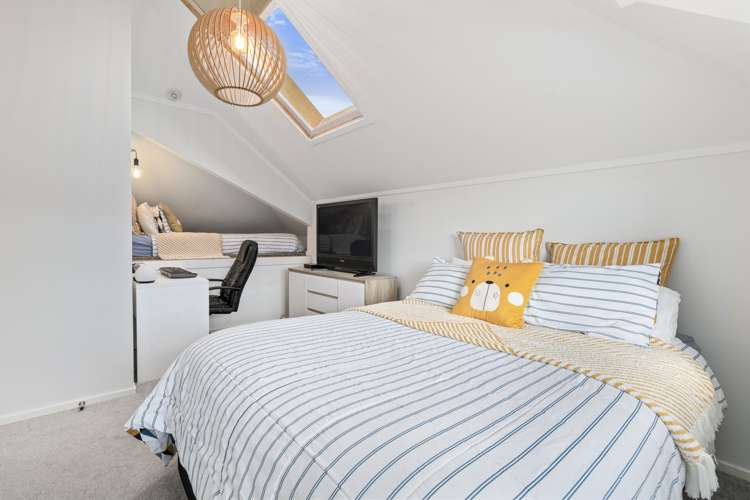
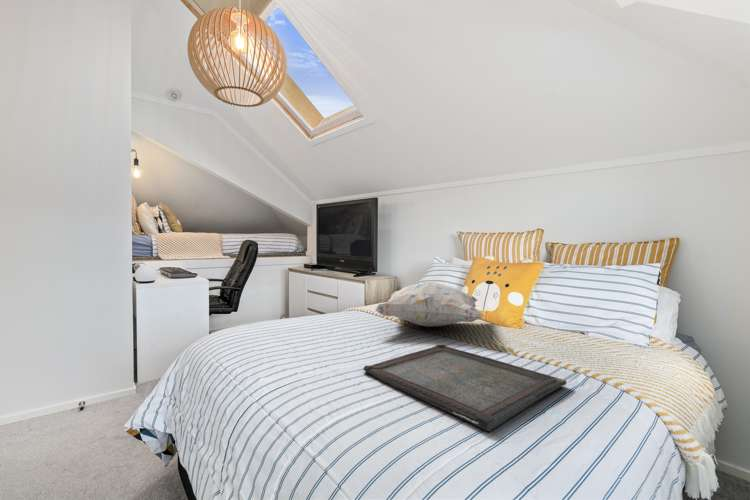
+ serving tray [362,343,567,432]
+ decorative pillow [374,281,486,328]
